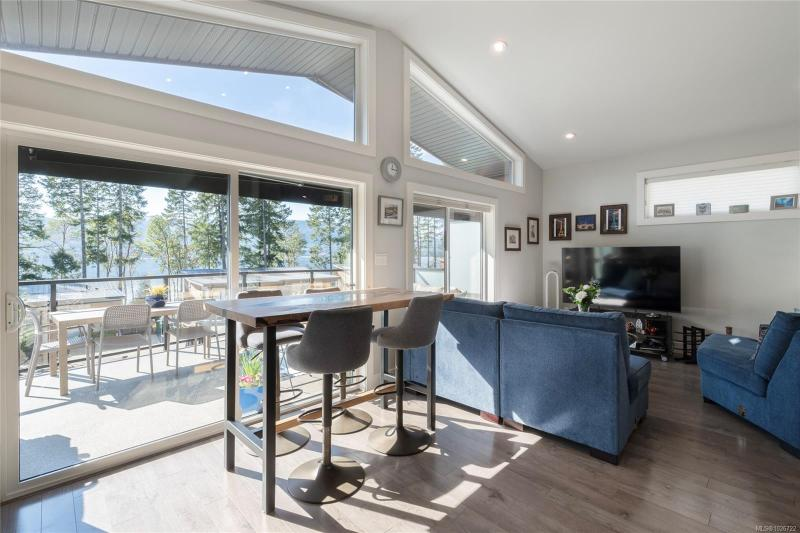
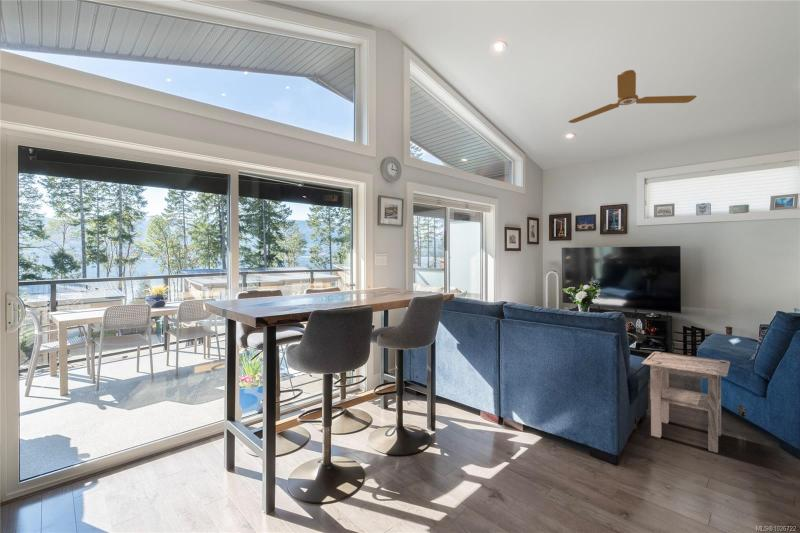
+ side table [640,351,731,454]
+ ceiling fan [568,69,698,124]
